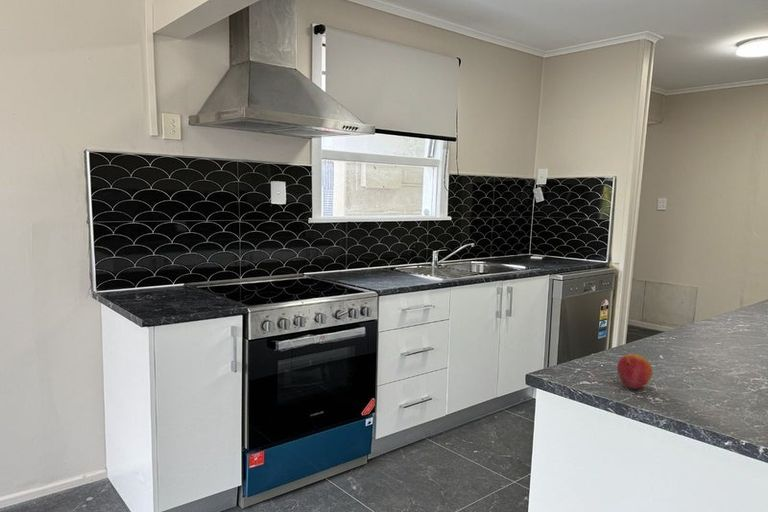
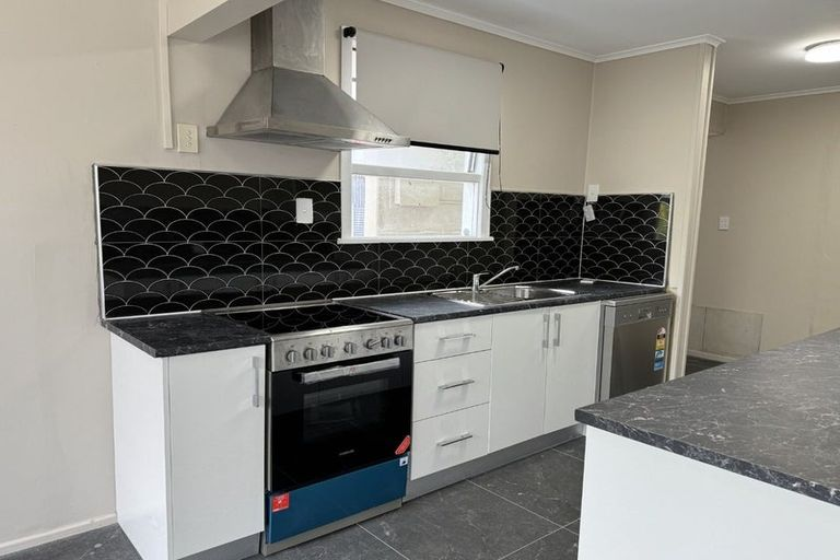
- fruit [616,353,654,390]
